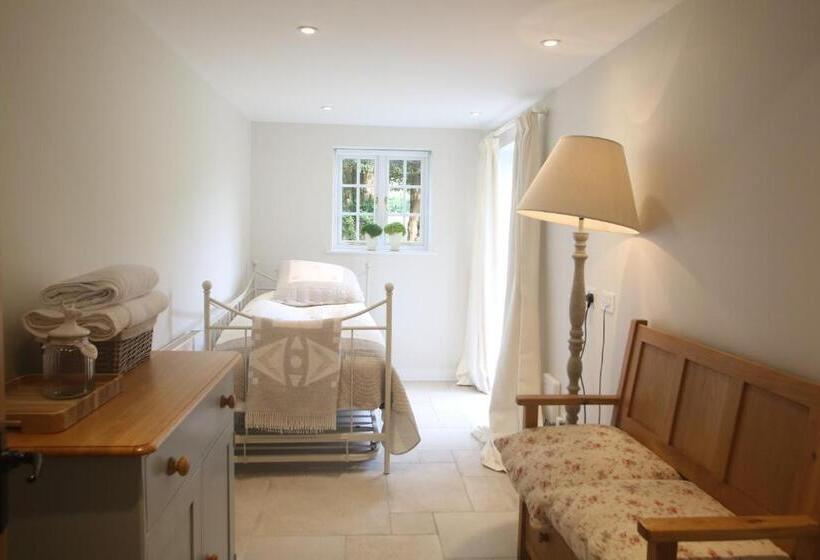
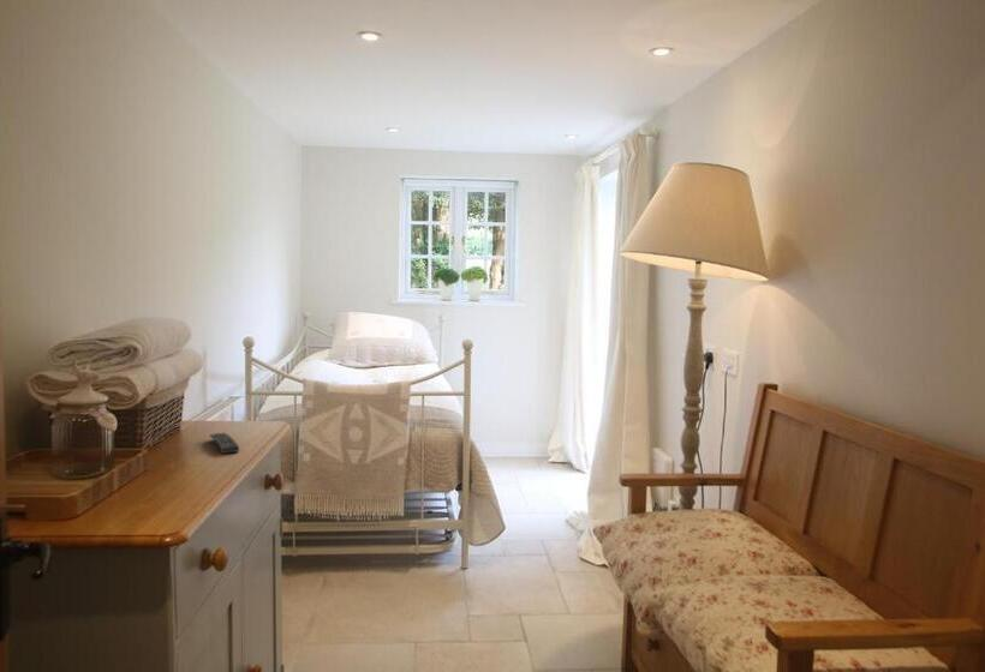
+ remote control [208,432,240,455]
